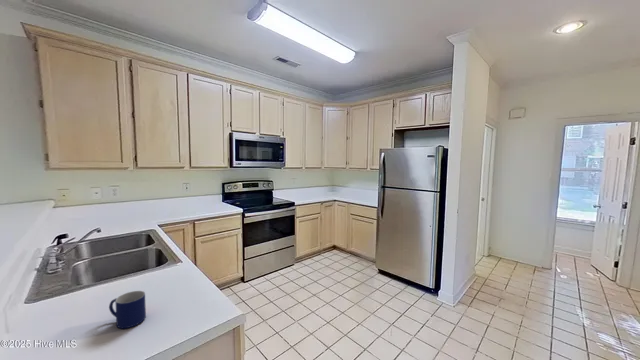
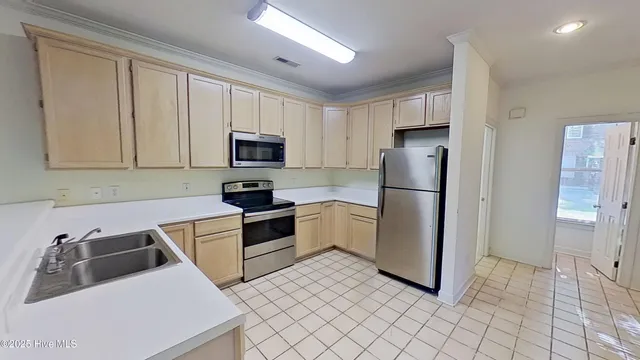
- mug [108,290,147,329]
